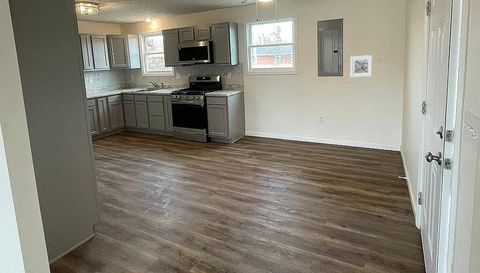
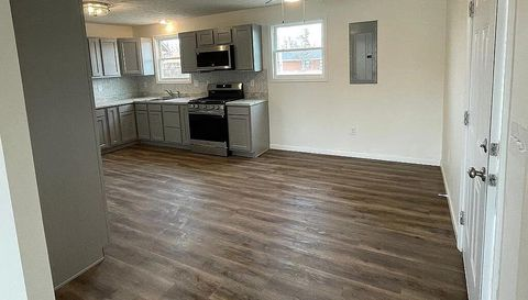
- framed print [349,54,373,78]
